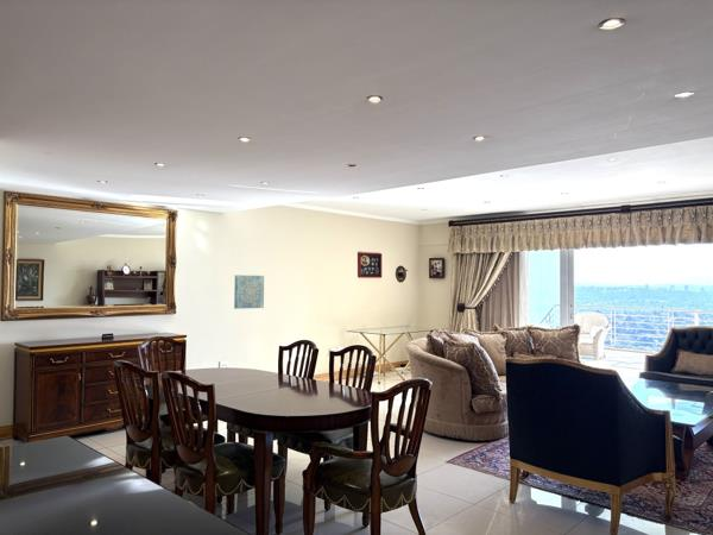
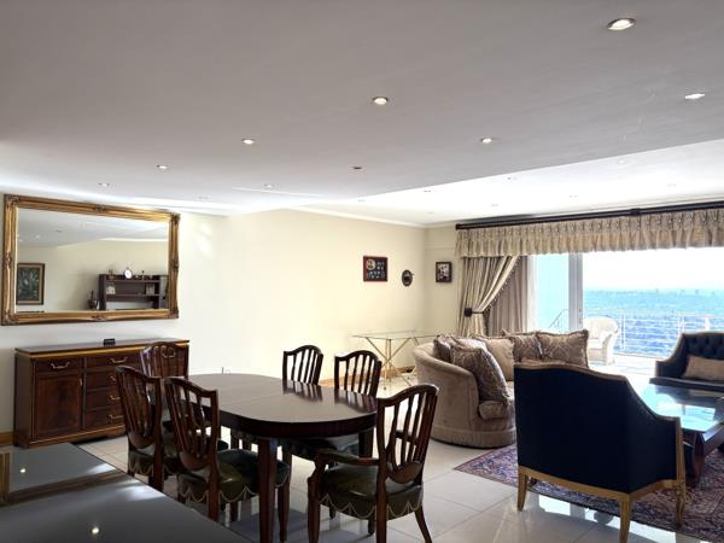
- wall art [233,273,265,310]
